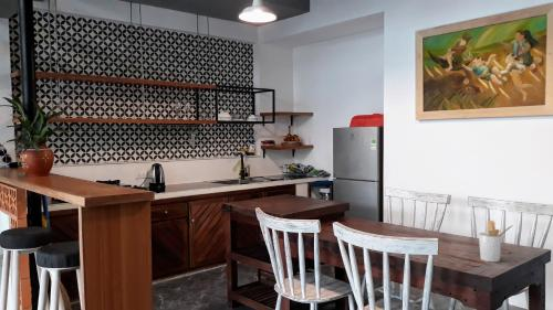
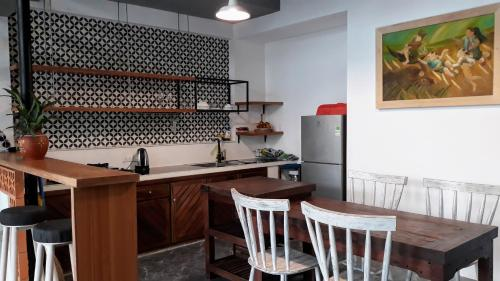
- utensil holder [478,220,514,263]
